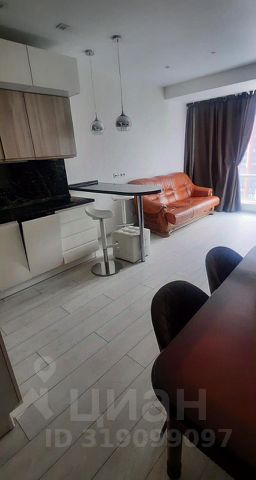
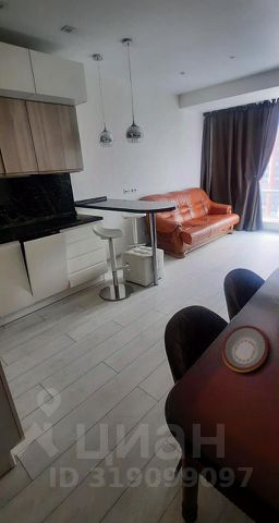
+ plate [221,325,269,373]
